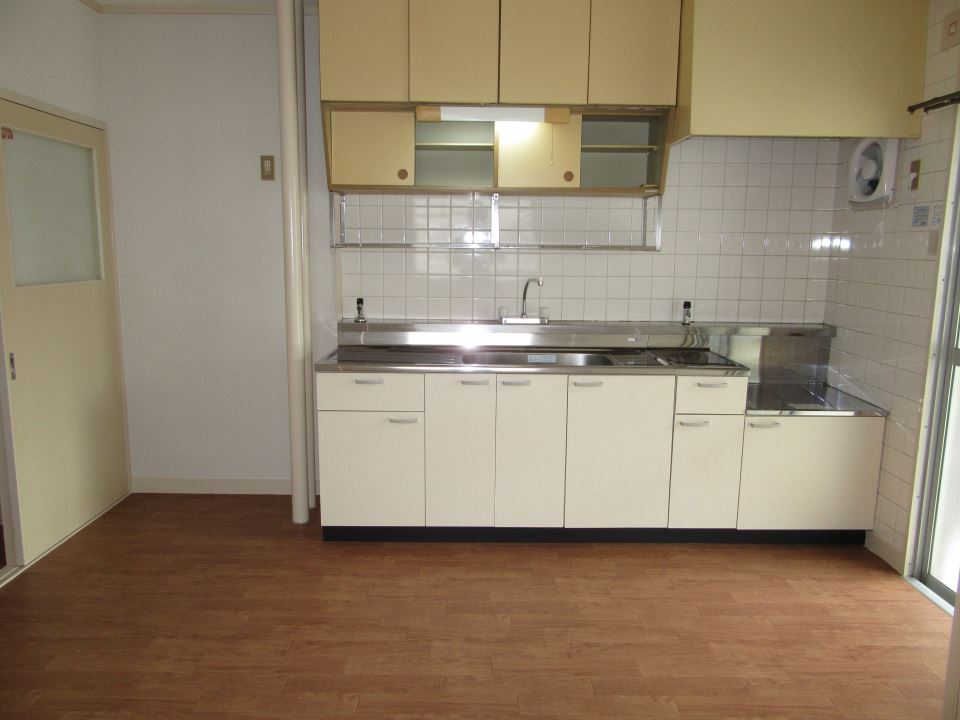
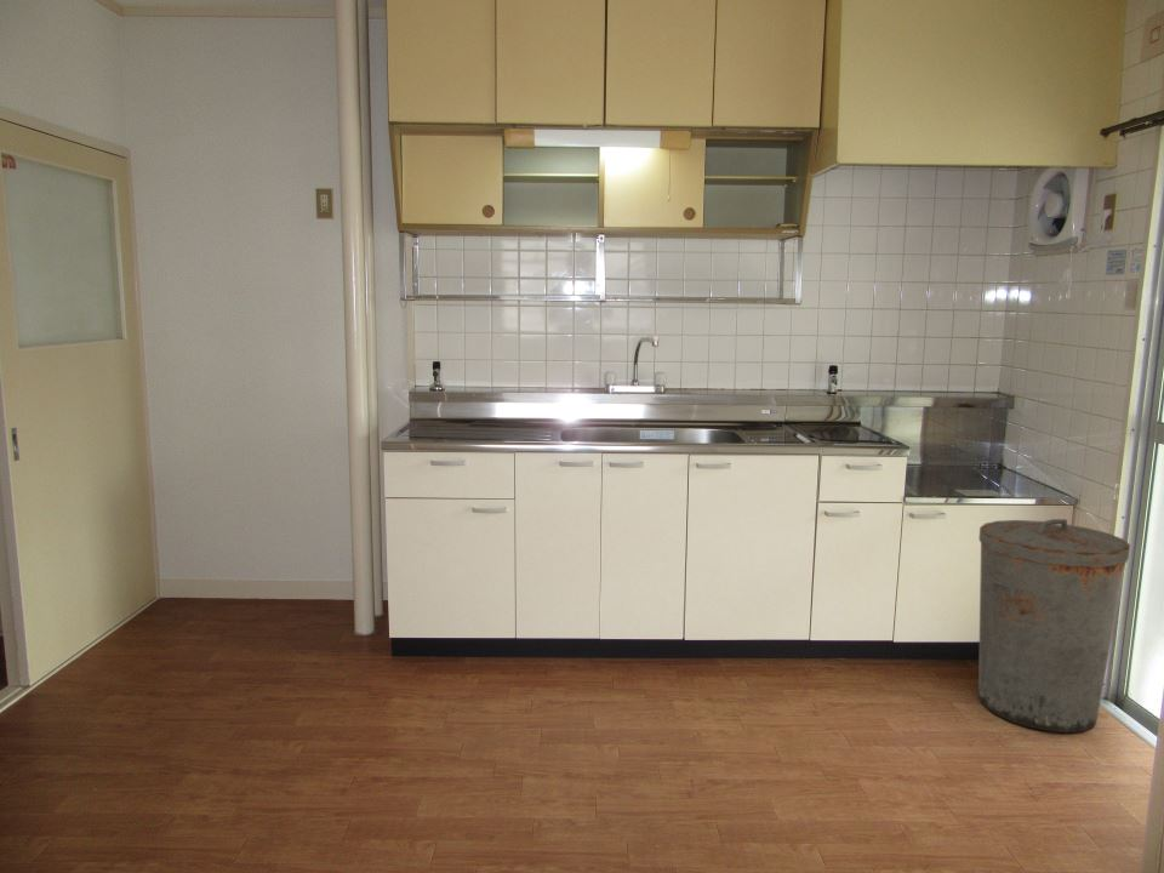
+ trash can [977,518,1131,734]
